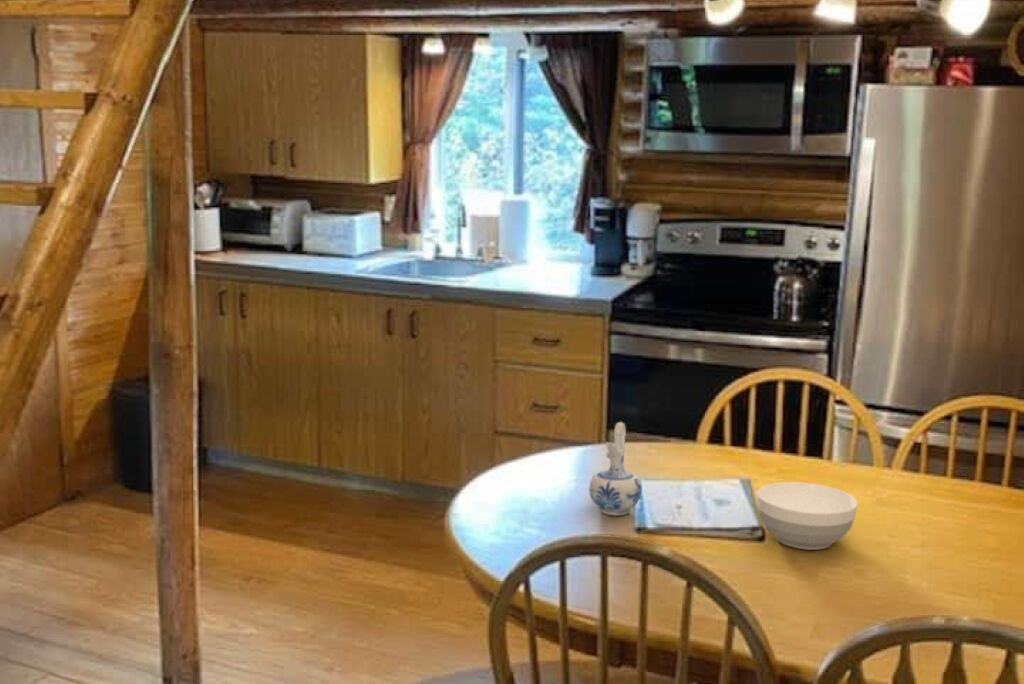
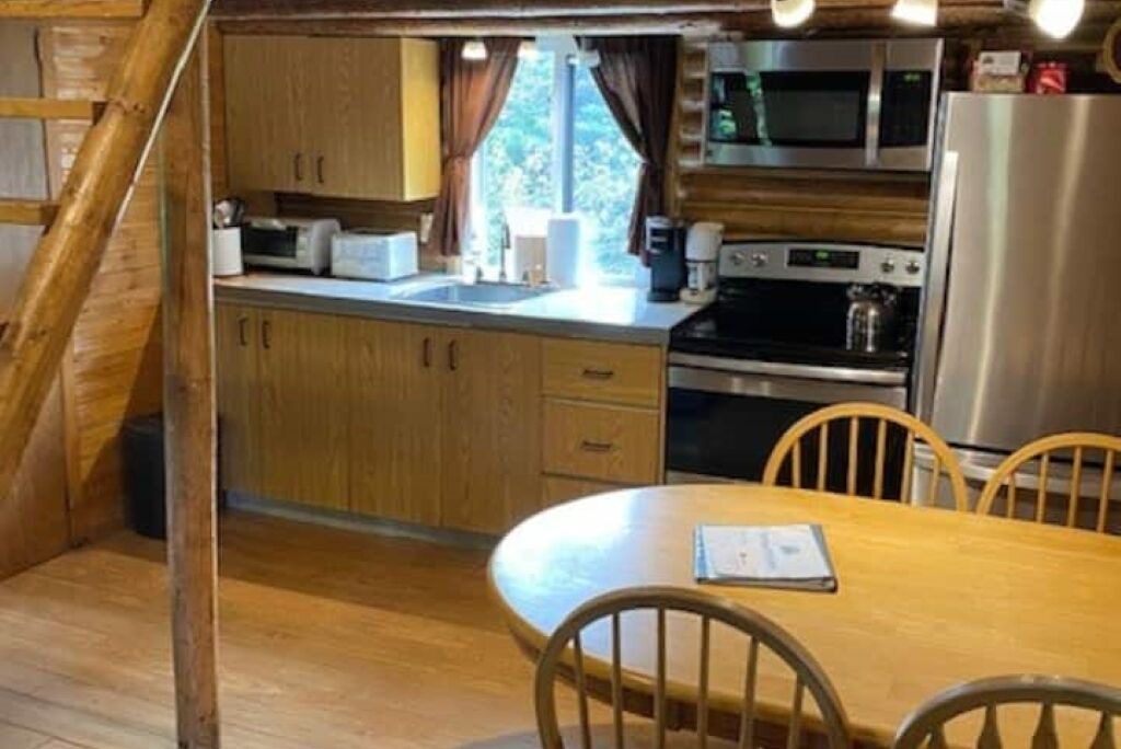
- ceramic pitcher [588,421,643,516]
- bowl [756,481,858,551]
